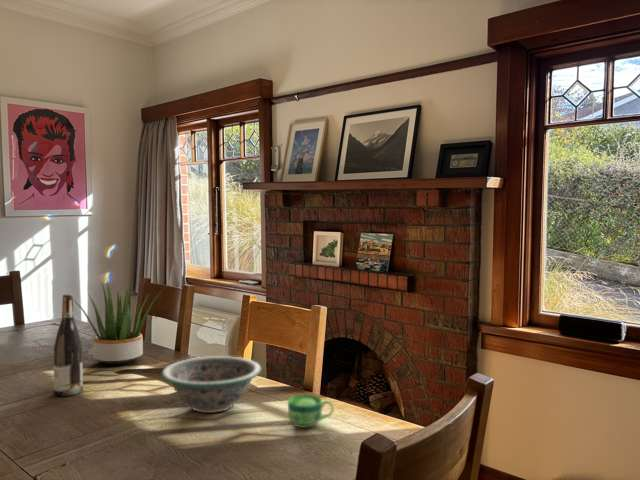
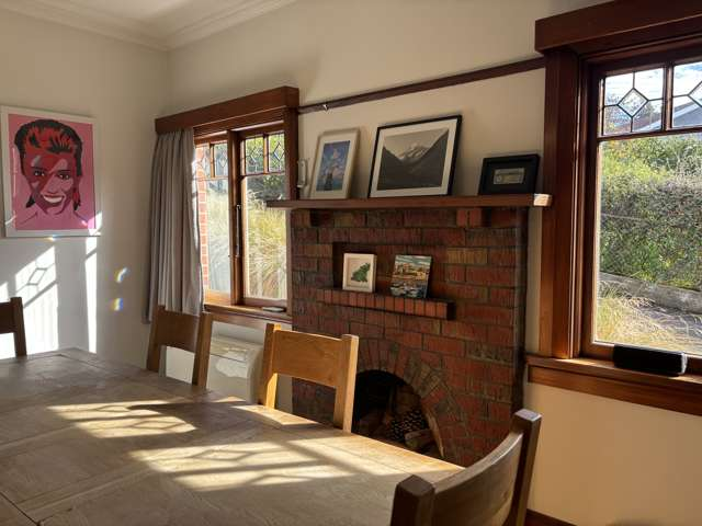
- potted plant [73,277,164,365]
- wine bottle [53,293,84,397]
- cup [287,394,335,429]
- decorative bowl [161,355,262,414]
